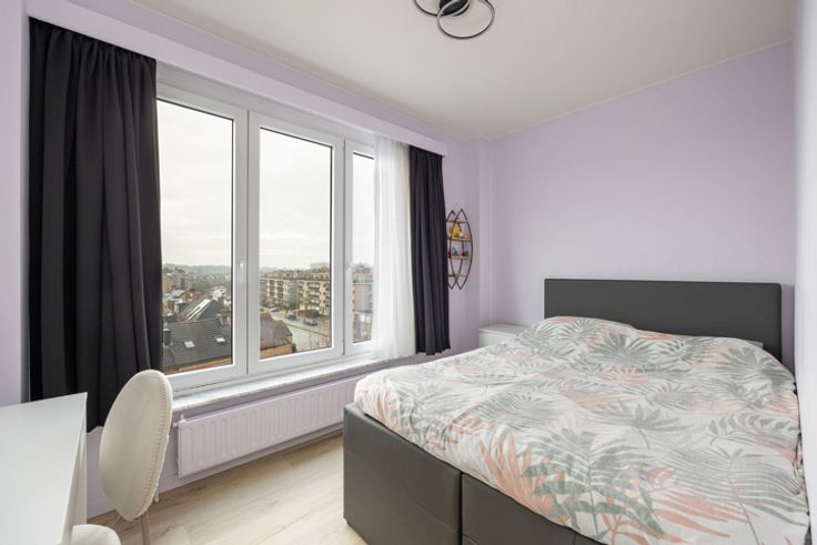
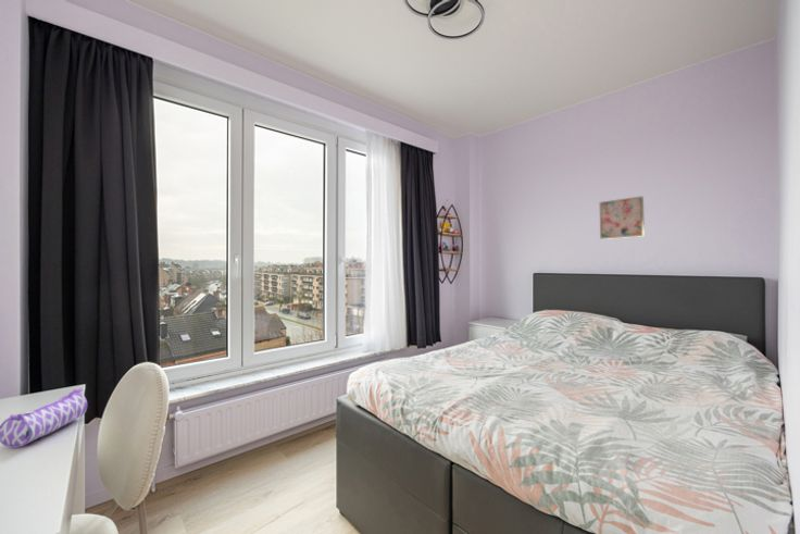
+ wall art [599,195,646,240]
+ pencil case [0,388,88,449]
